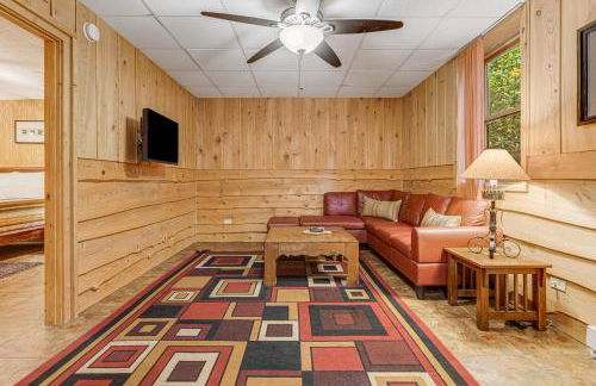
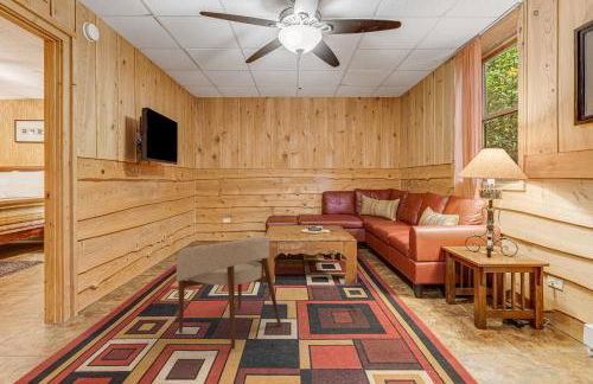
+ armchair [176,235,282,351]
